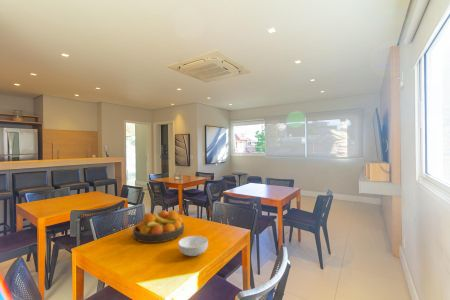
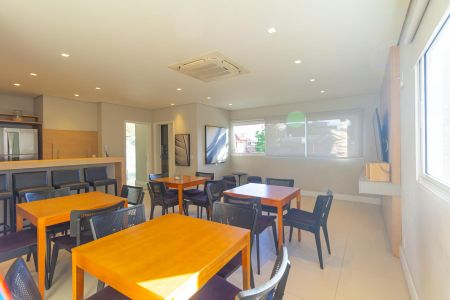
- cereal bowl [177,235,209,257]
- fruit bowl [132,209,185,244]
